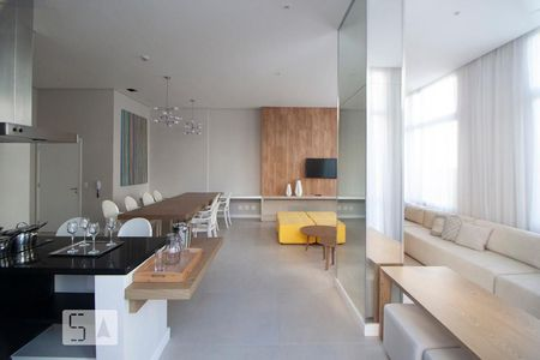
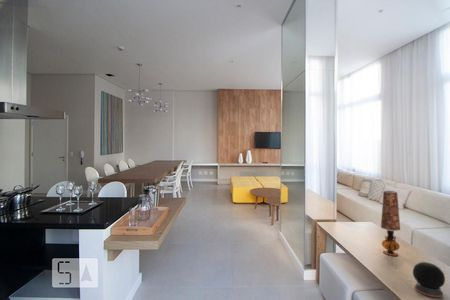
+ table lamp [380,189,401,257]
+ speaker [412,261,446,298]
